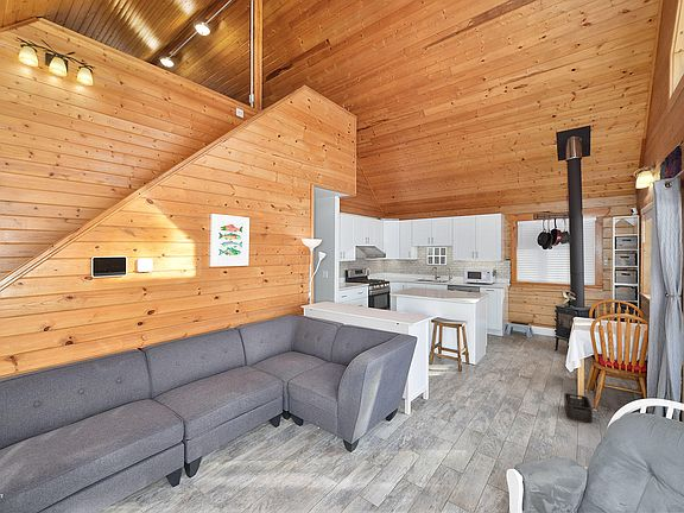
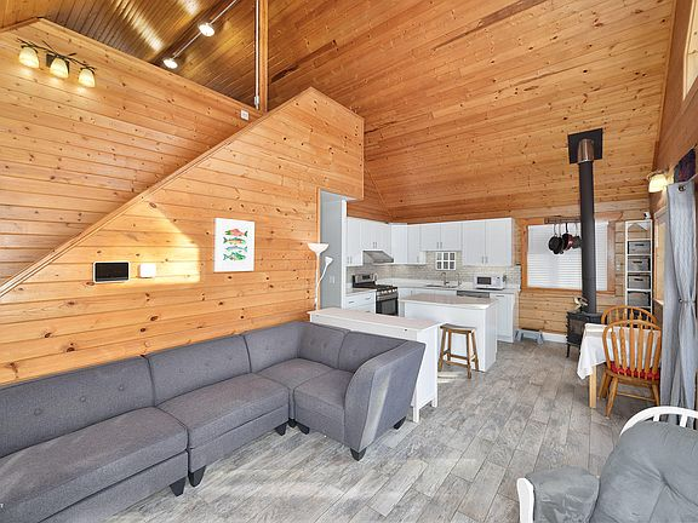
- storage bin [563,392,594,424]
